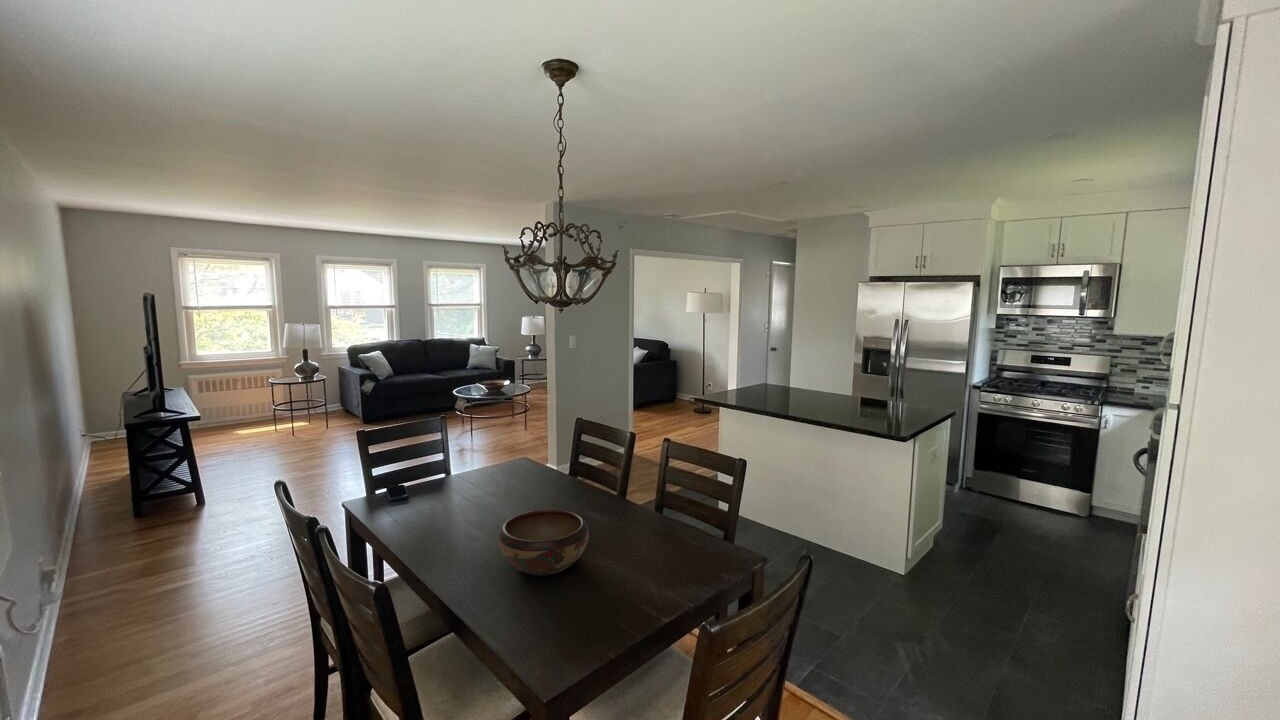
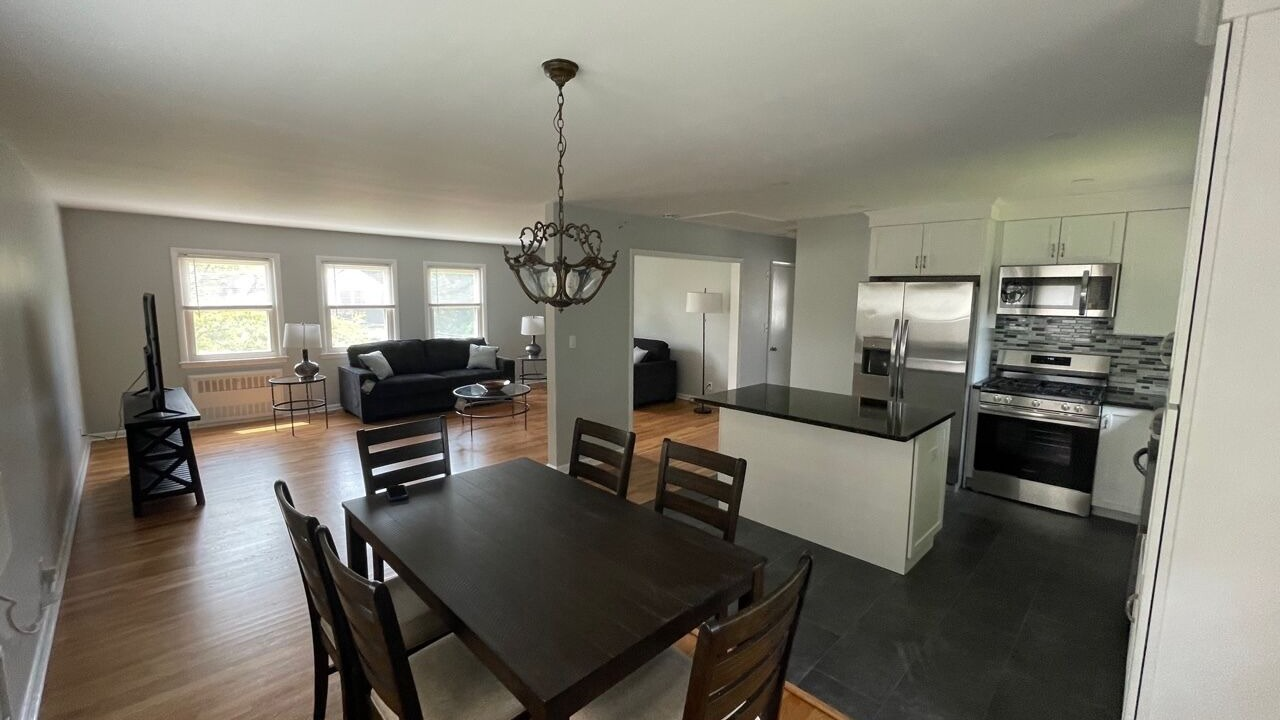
- decorative bowl [497,508,590,577]
